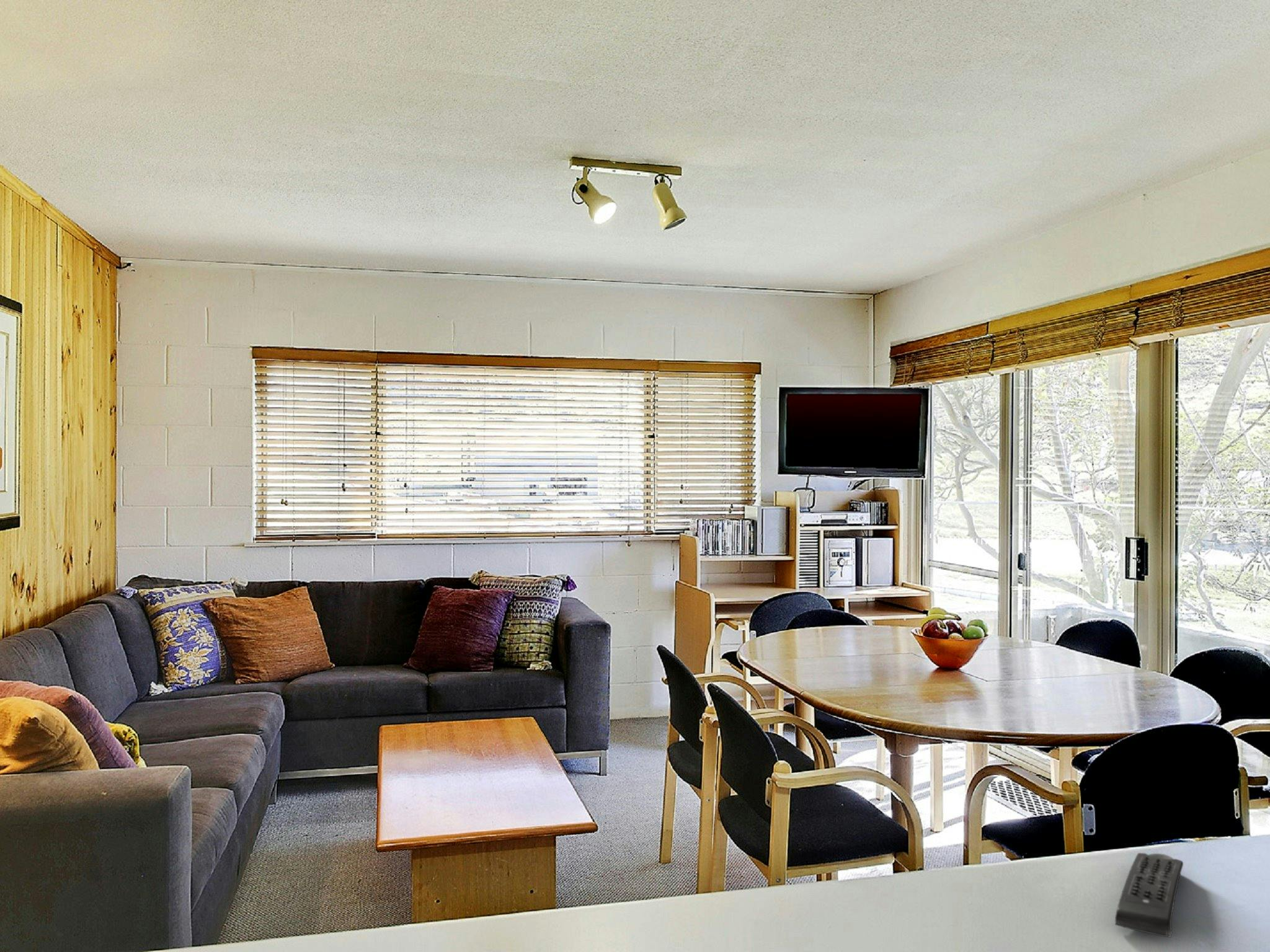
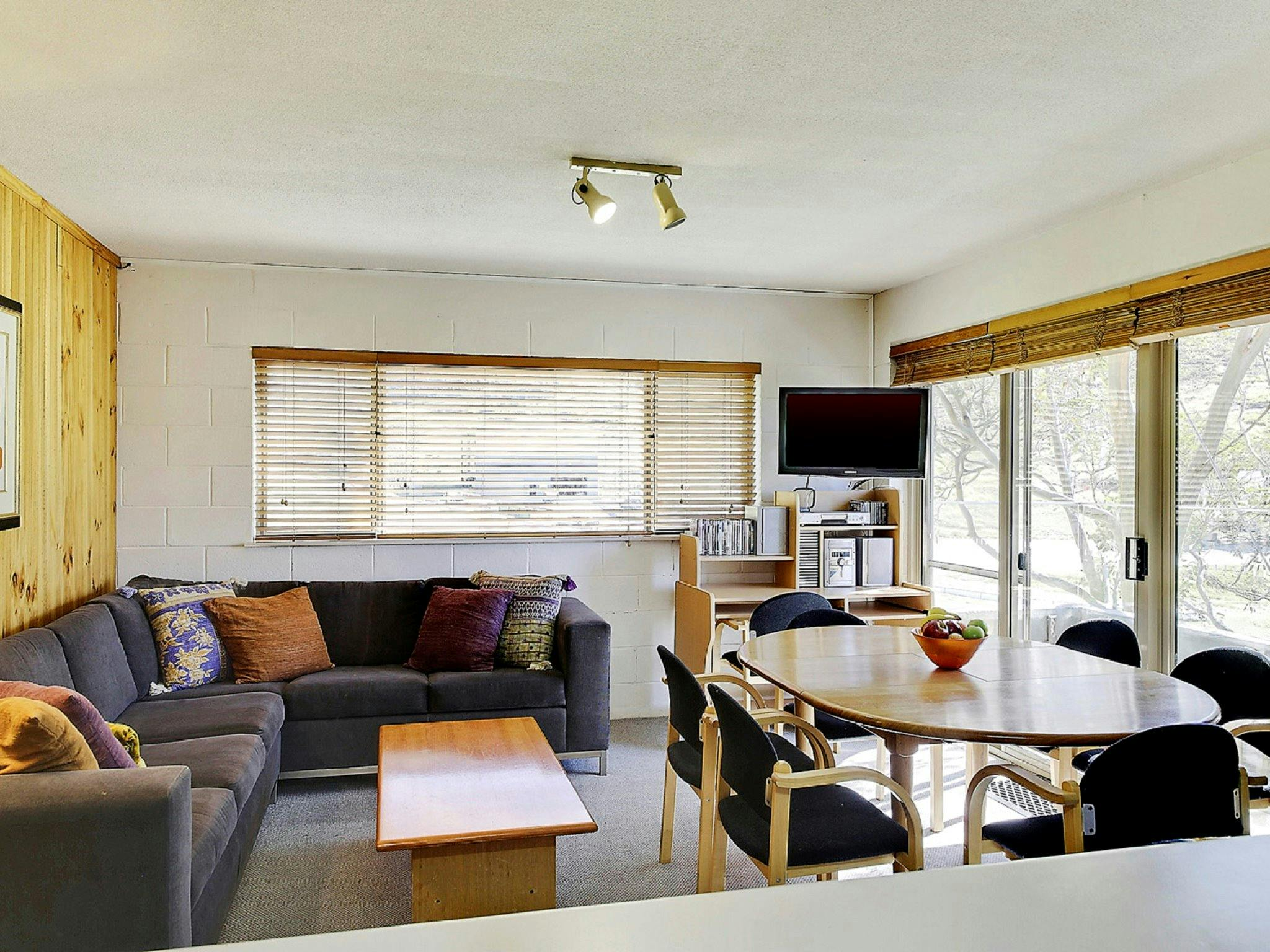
- remote control [1114,852,1184,938]
